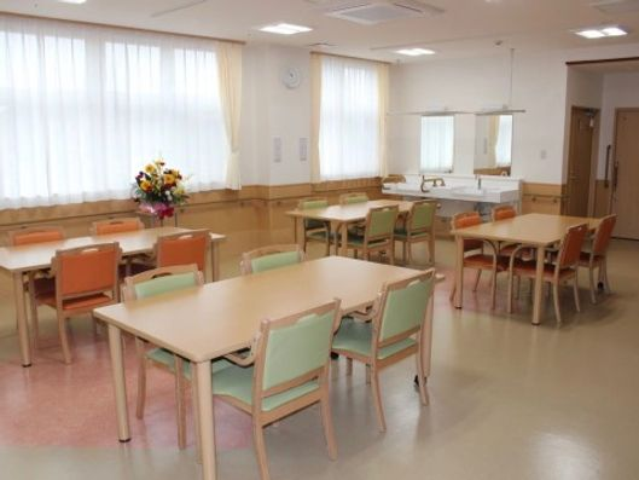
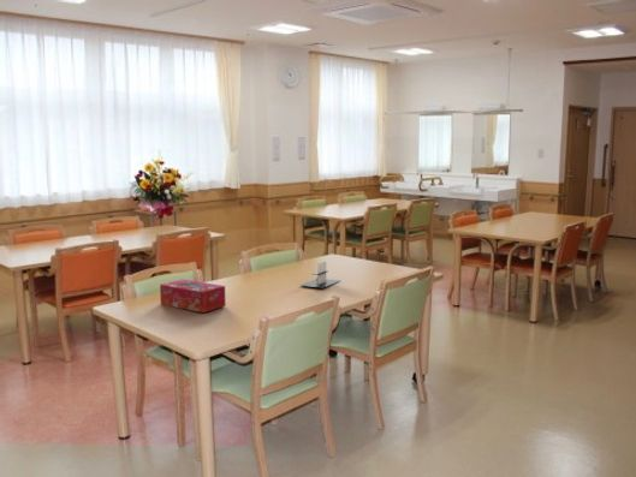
+ tissue box [159,279,227,314]
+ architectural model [299,260,341,290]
